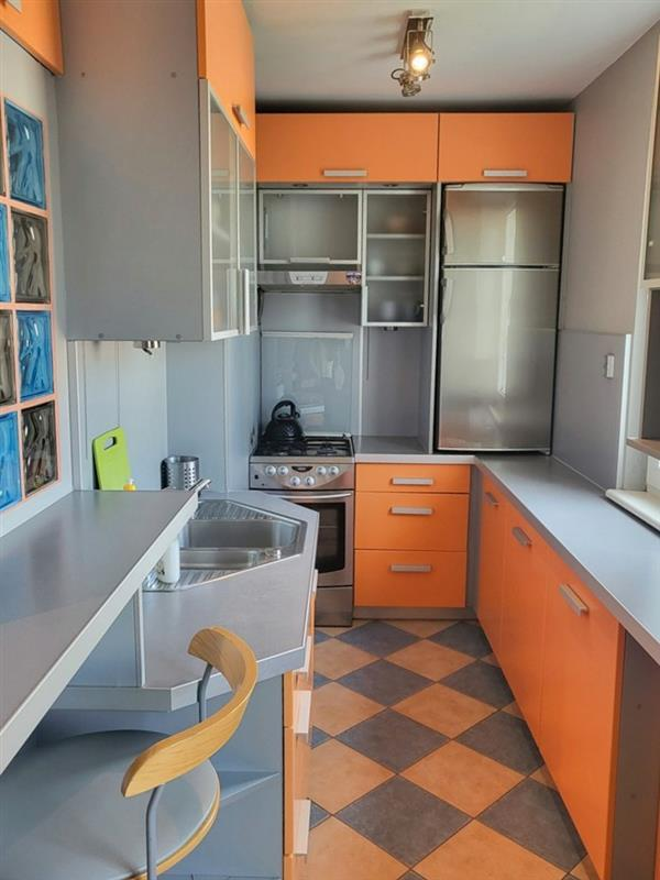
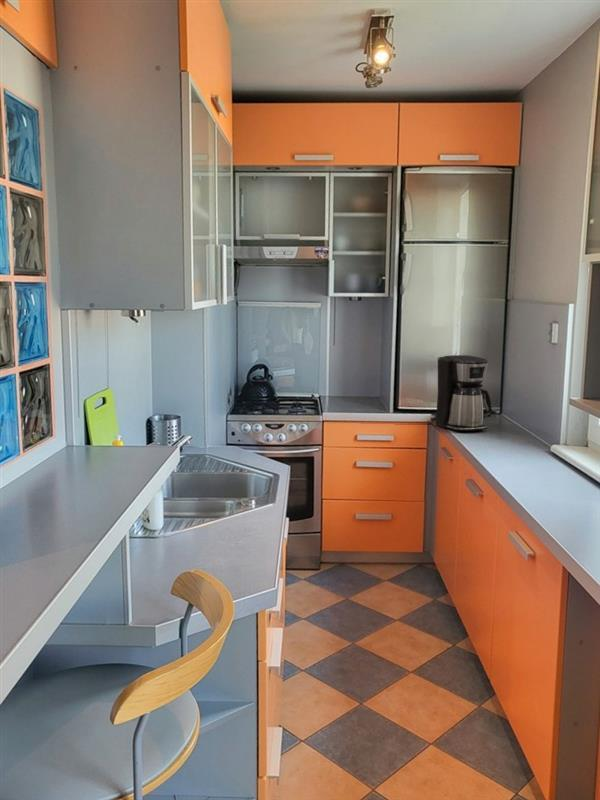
+ coffee maker [429,354,493,432]
